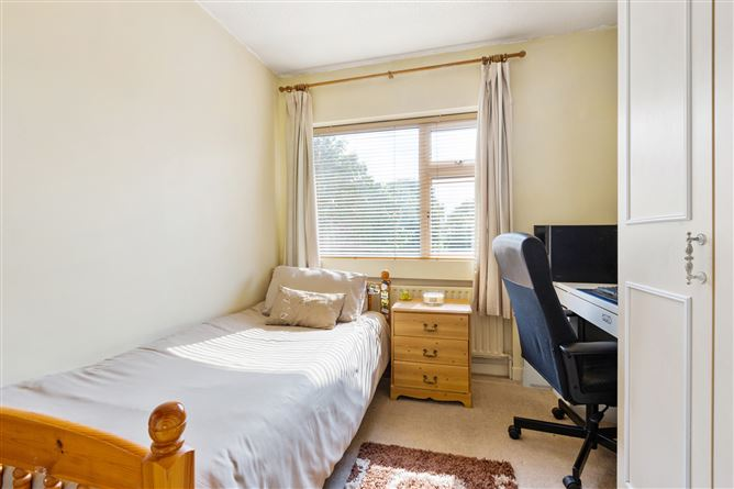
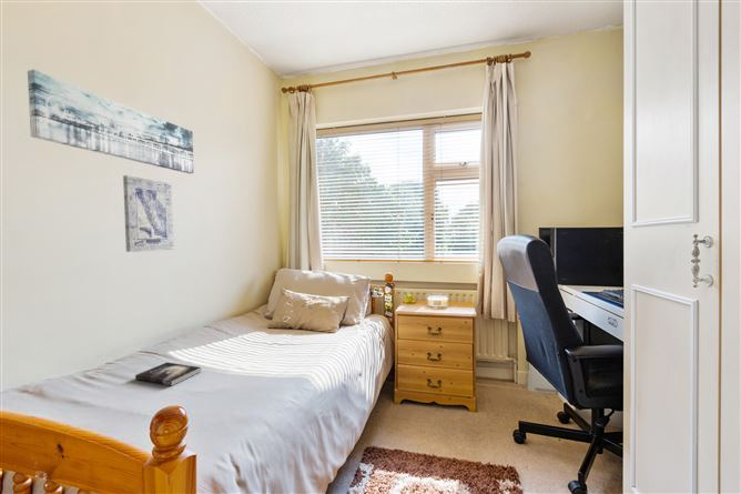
+ wall art [27,69,195,174]
+ wall art [122,174,175,253]
+ book [134,361,202,386]
